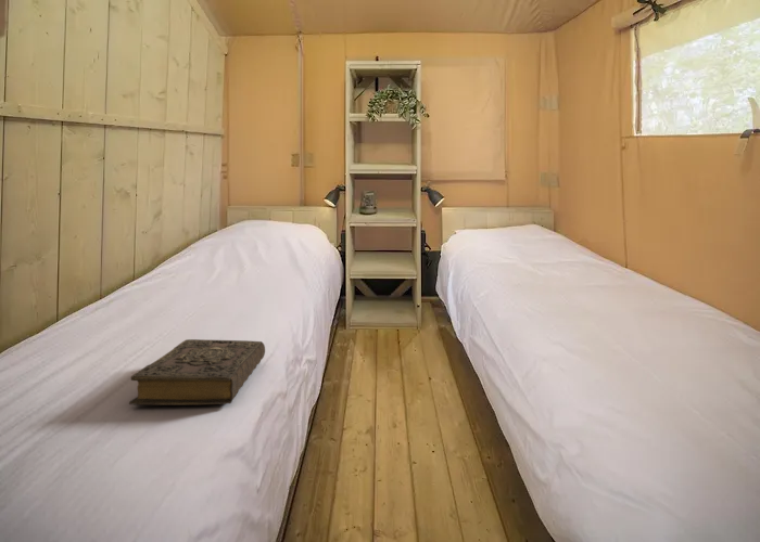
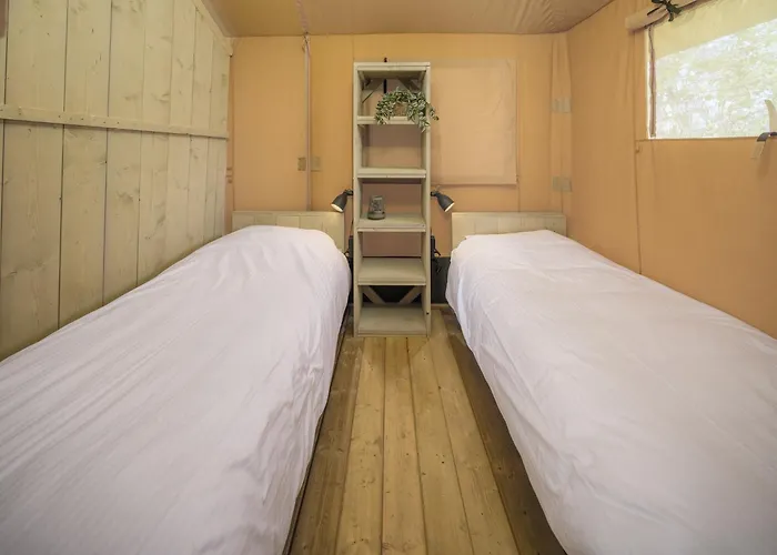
- book [128,338,266,406]
